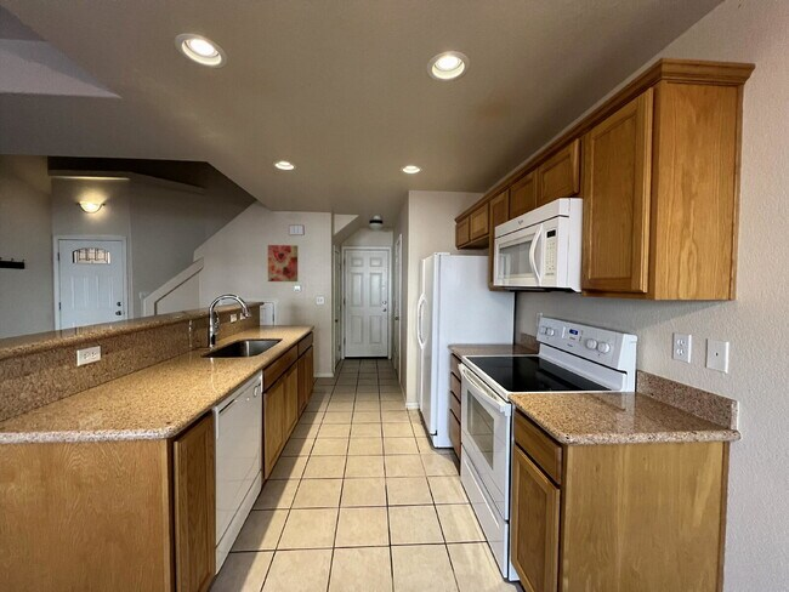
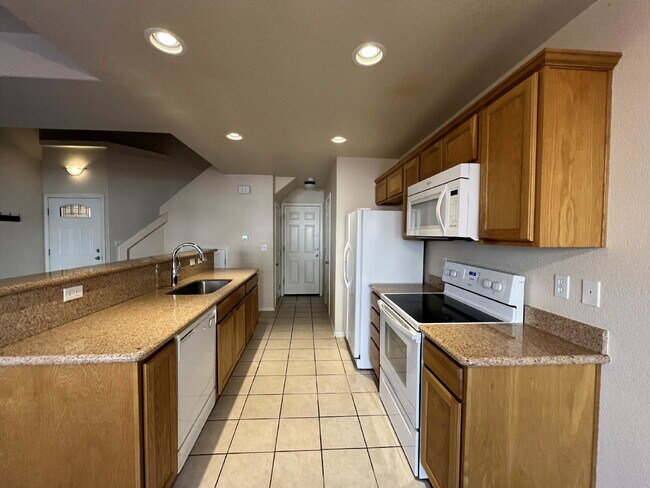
- wall art [267,244,299,283]
